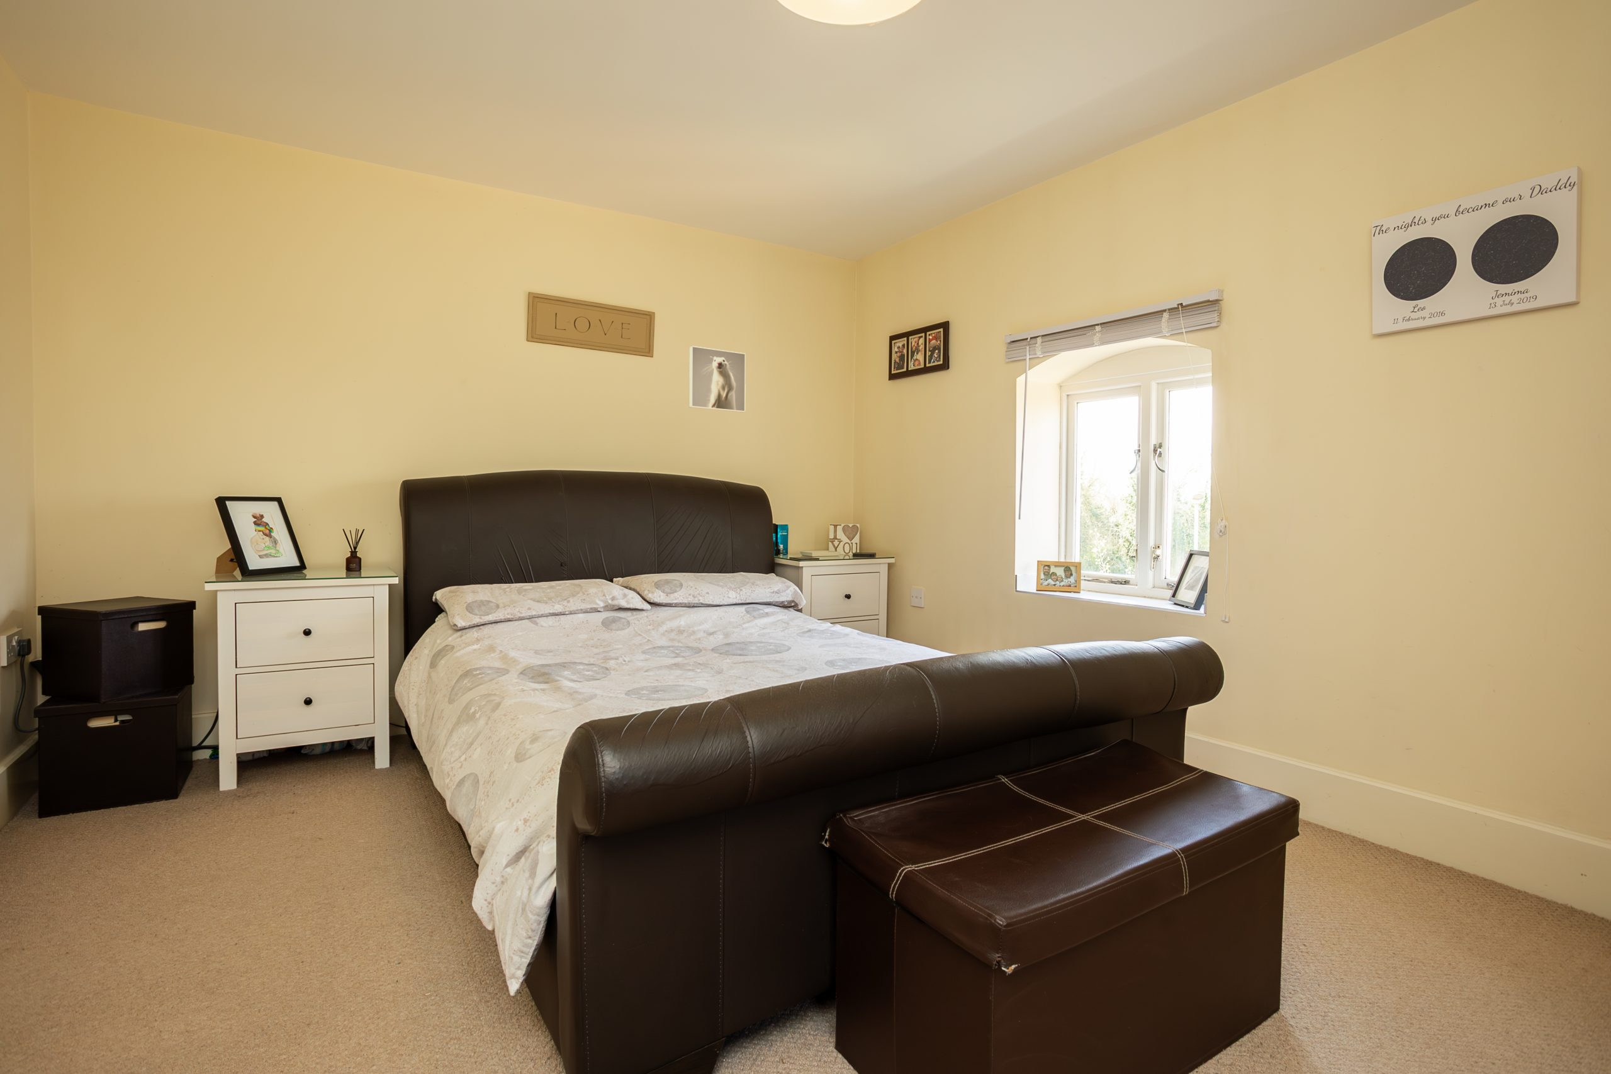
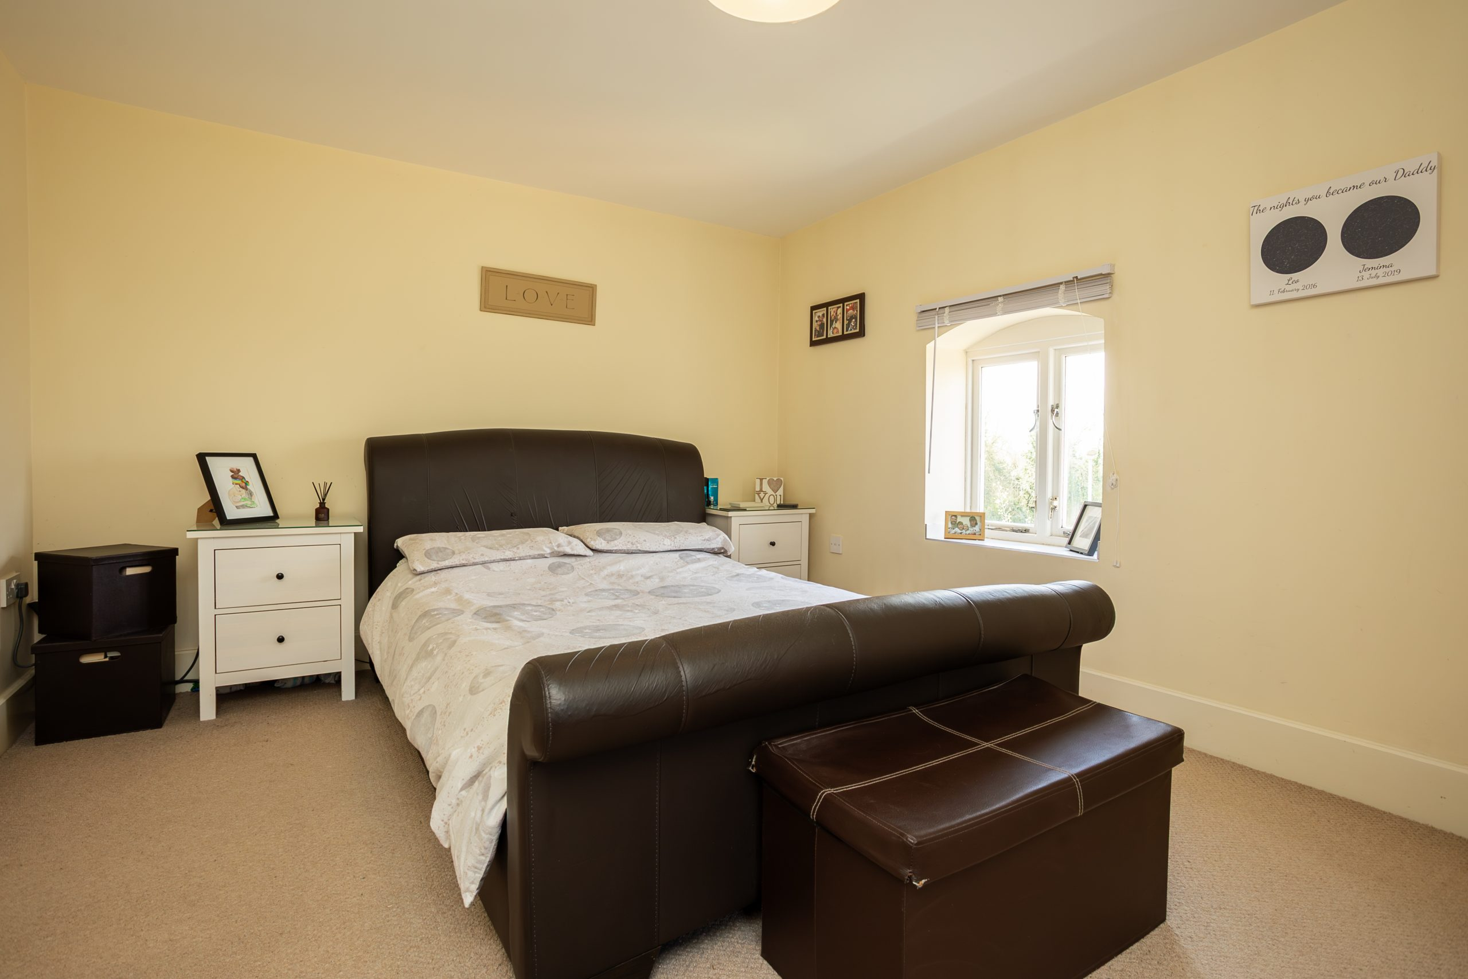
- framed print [688,345,747,414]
